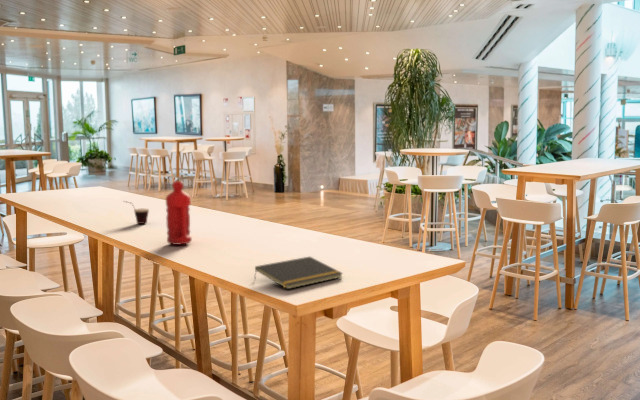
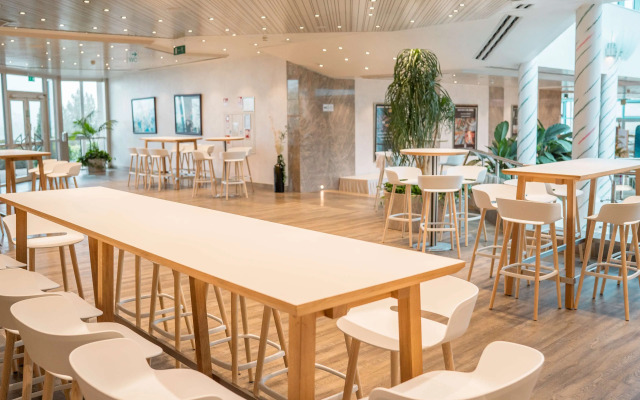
- water bottle [165,180,193,246]
- cup [122,200,150,225]
- notepad [253,256,344,290]
